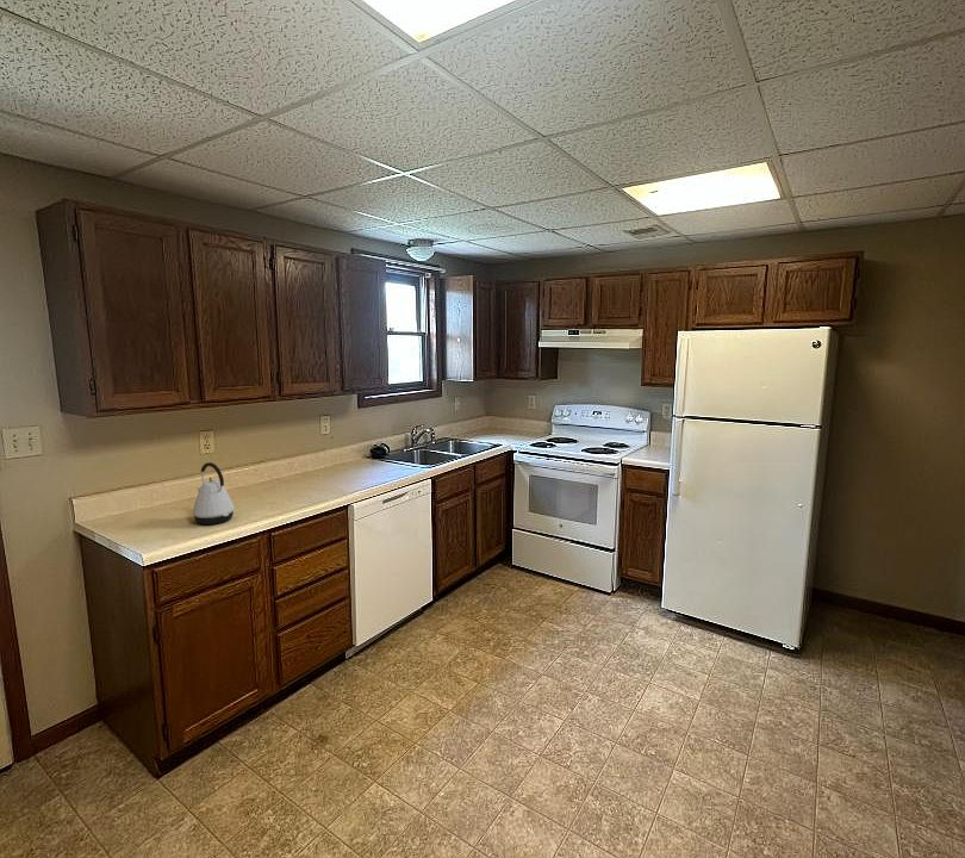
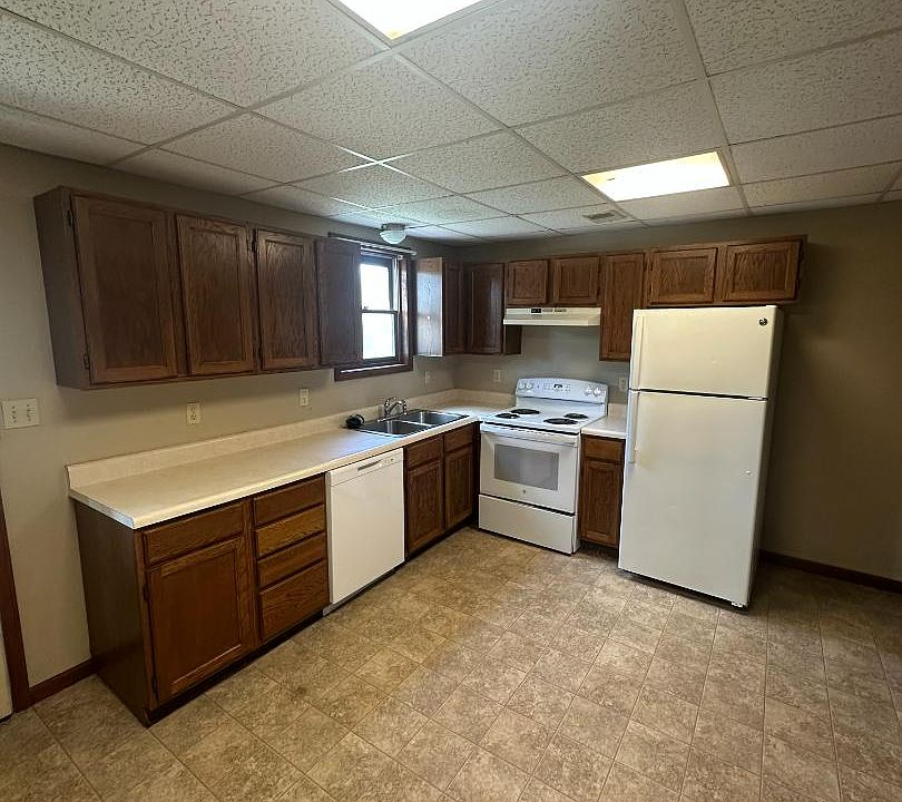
- kettle [192,461,236,526]
